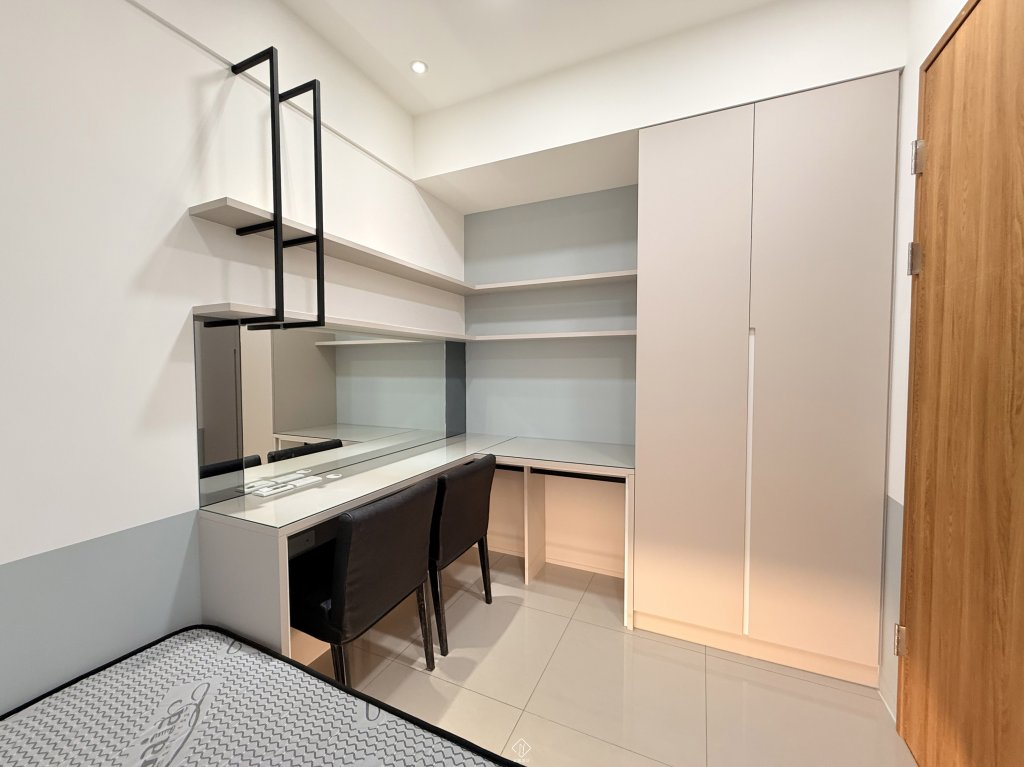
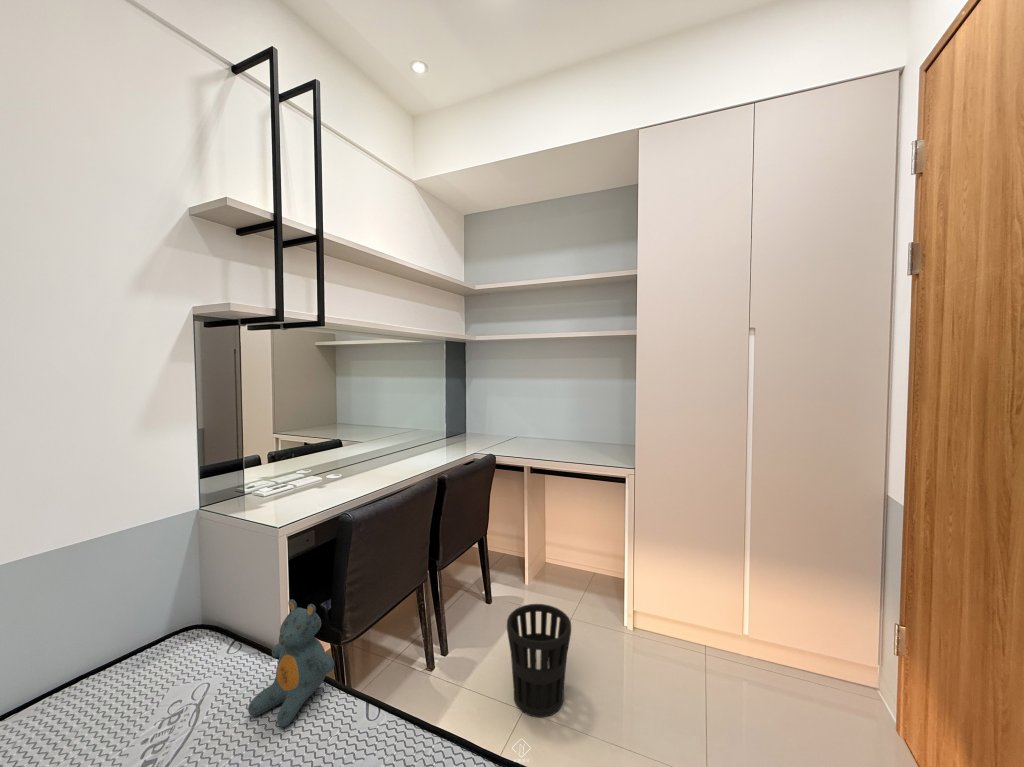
+ wastebasket [506,603,572,718]
+ stuffed animal [247,598,335,728]
